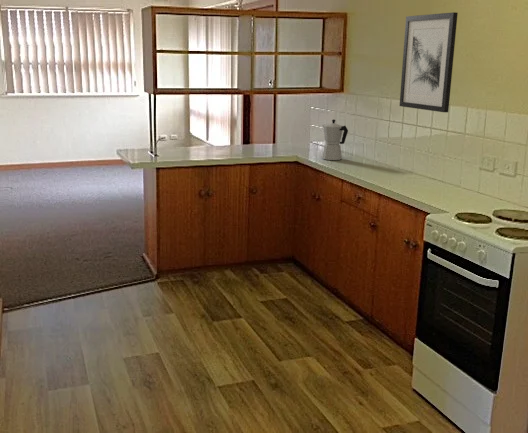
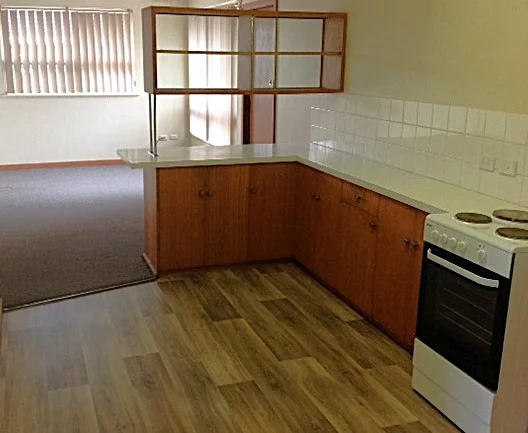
- wall art [399,11,459,113]
- moka pot [321,118,349,161]
